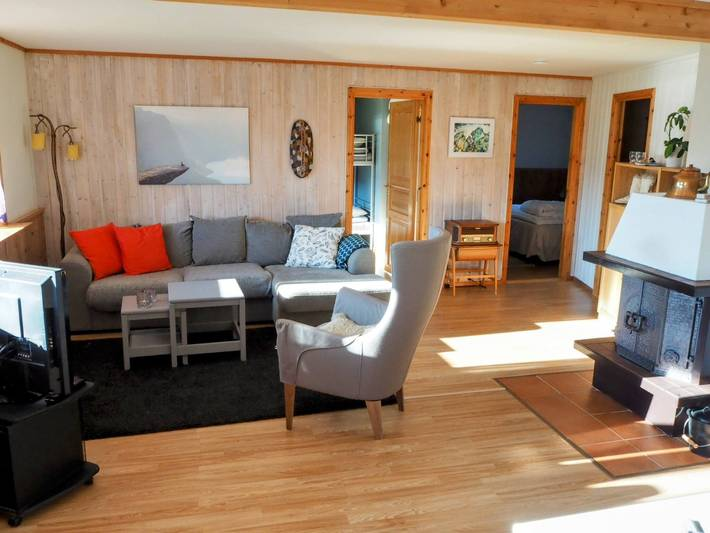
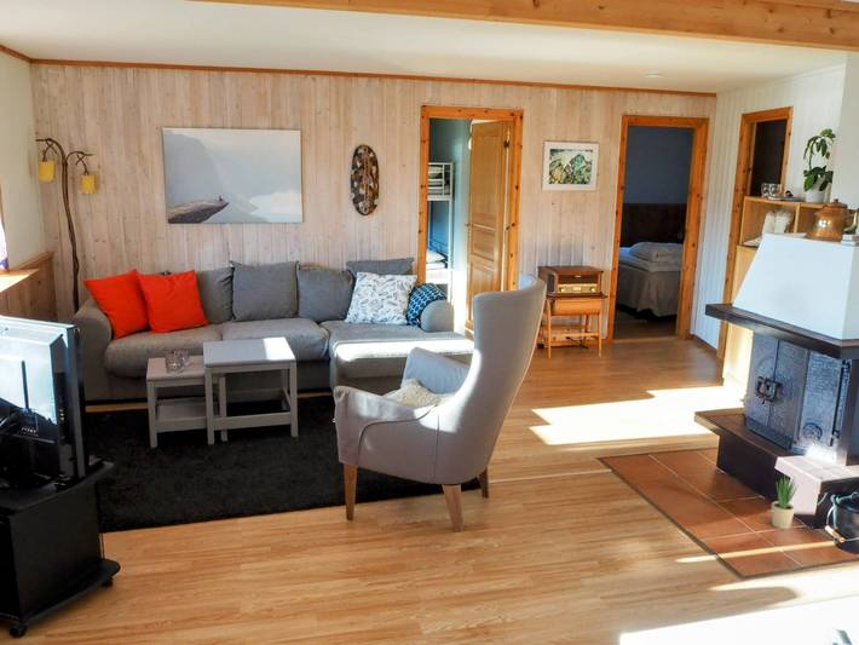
+ potted plant [771,474,800,530]
